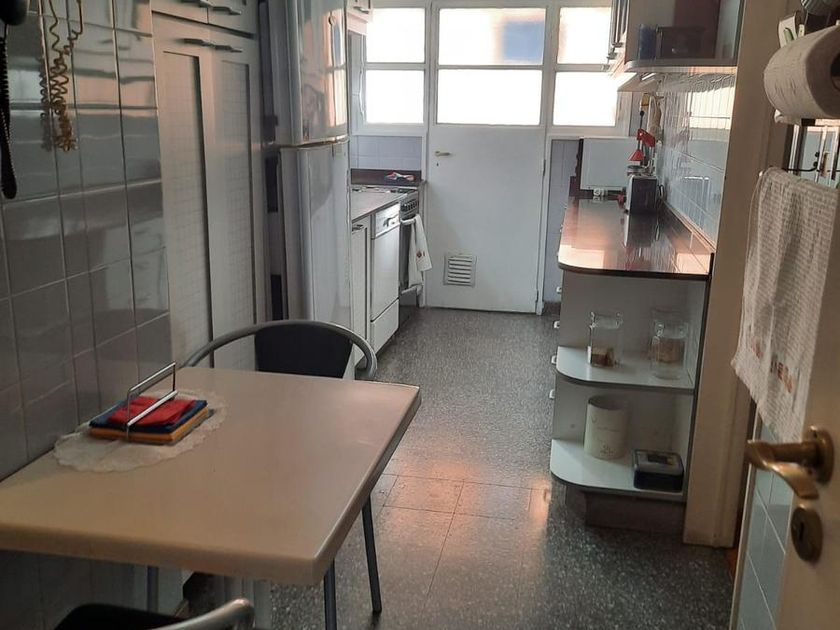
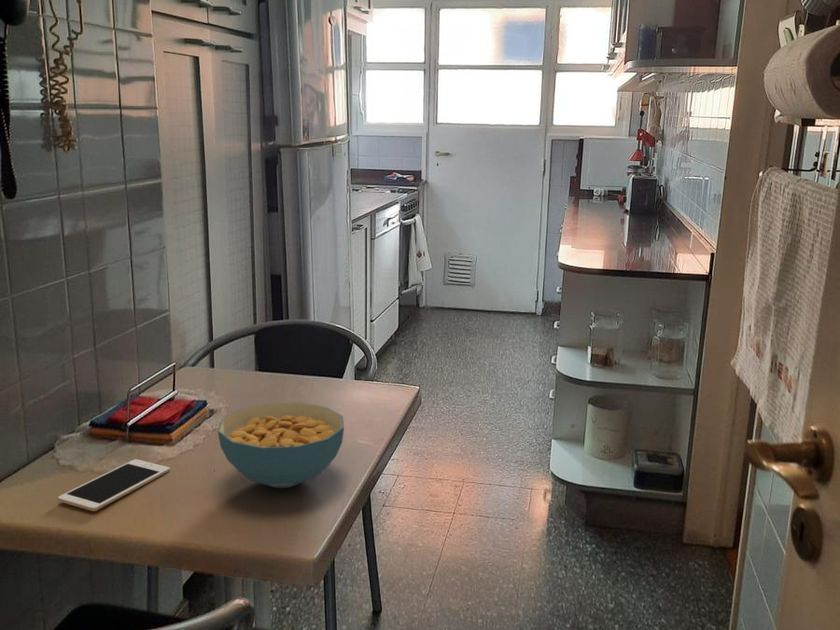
+ cereal bowl [217,401,345,489]
+ cell phone [57,458,171,512]
